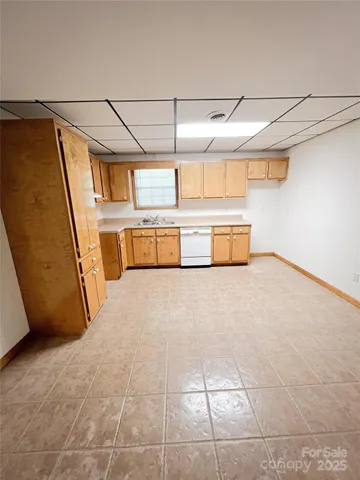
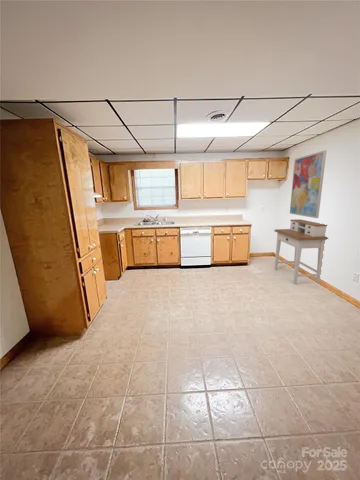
+ desk [273,218,329,285]
+ wall art [289,149,328,219]
